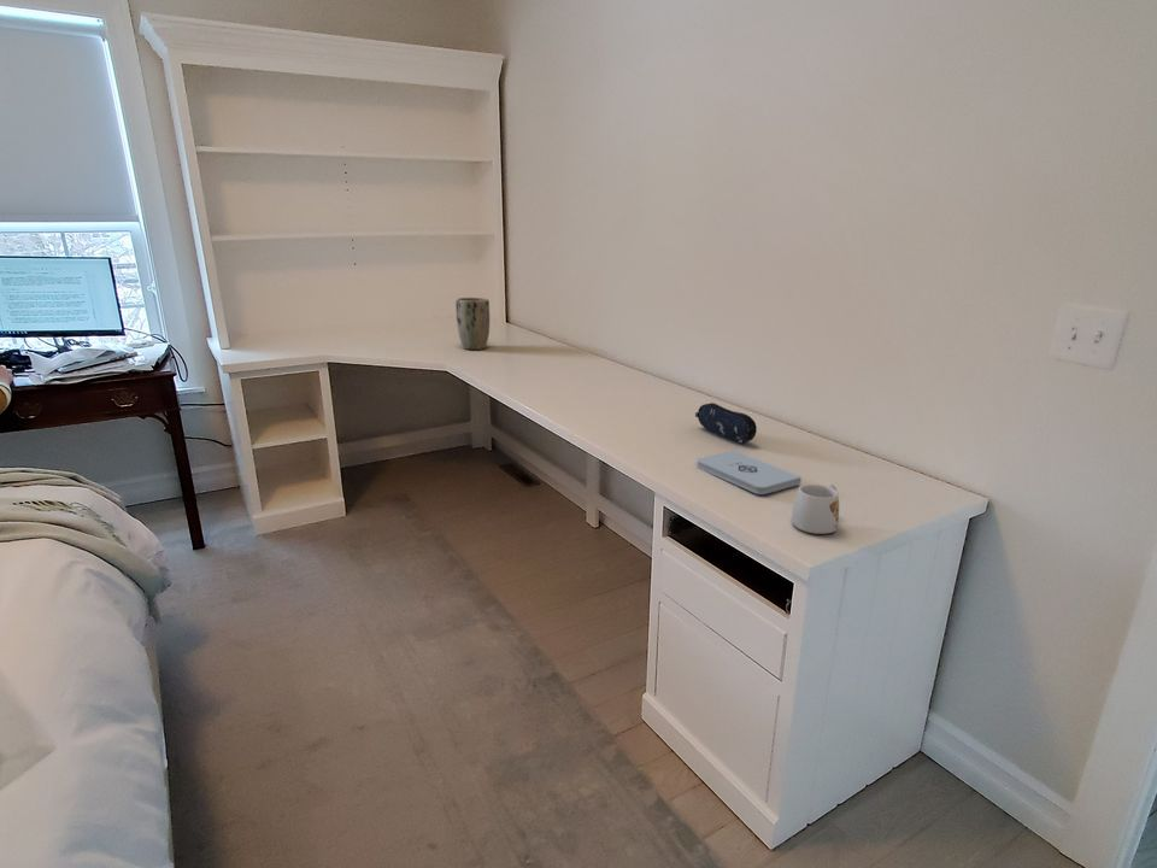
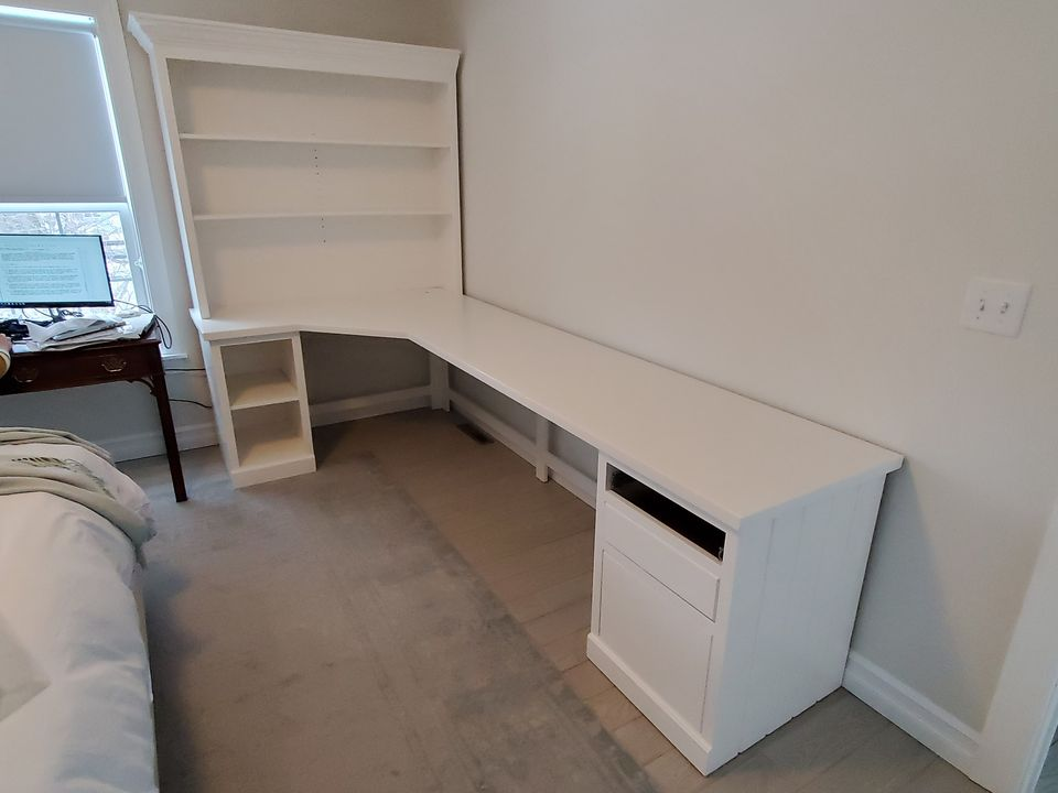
- mug [791,483,840,535]
- notepad [695,450,803,495]
- pencil case [694,401,758,445]
- plant pot [454,297,491,351]
